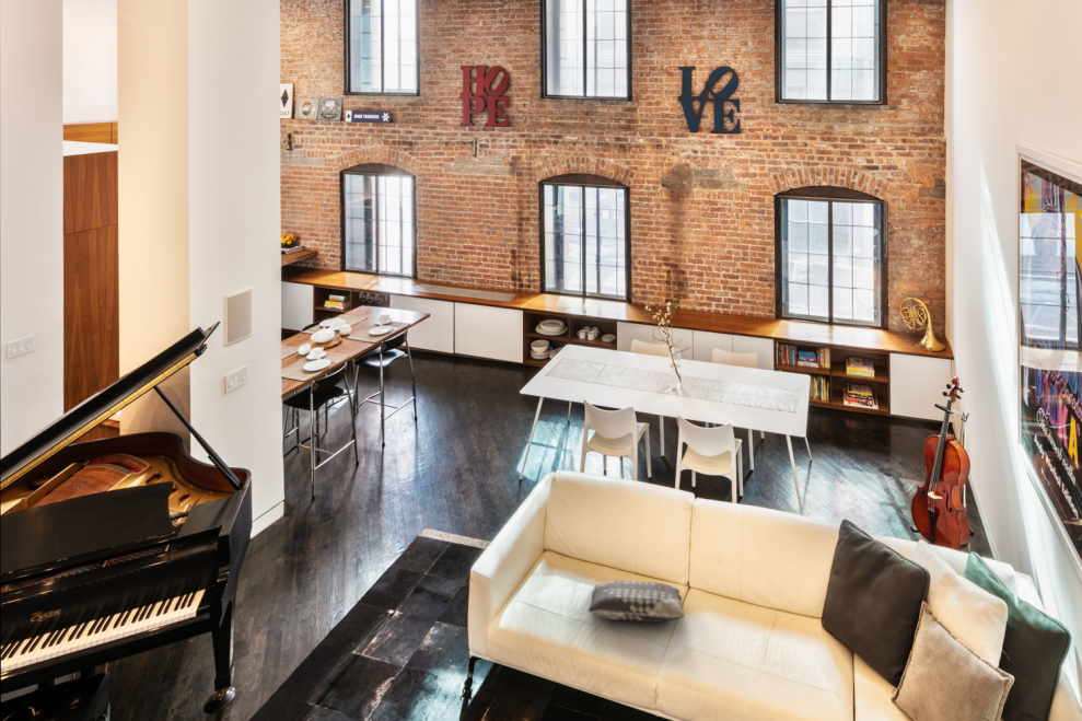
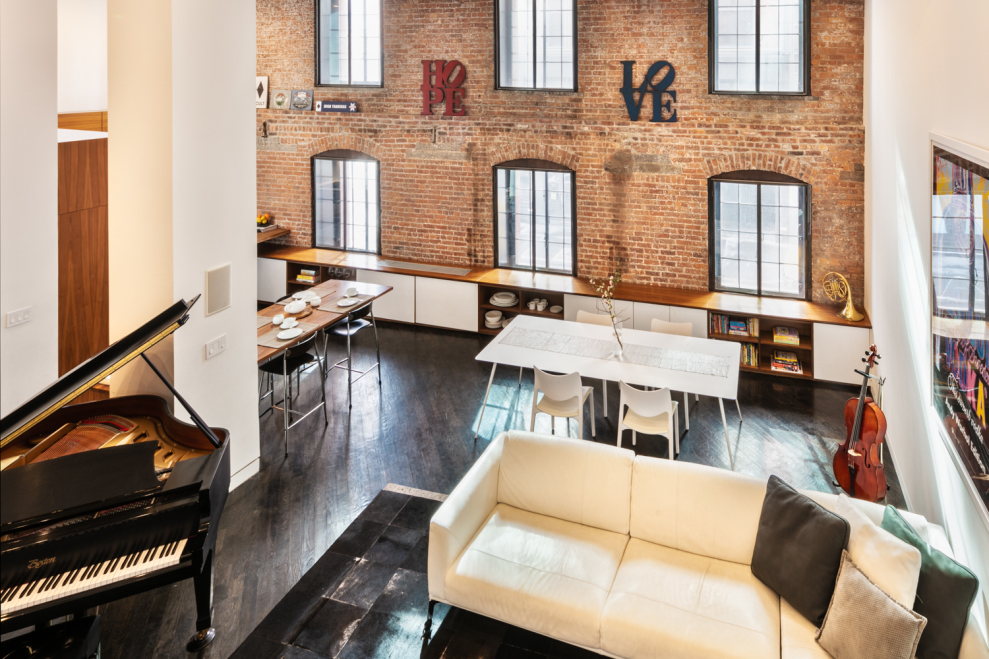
- cushion [587,580,686,623]
